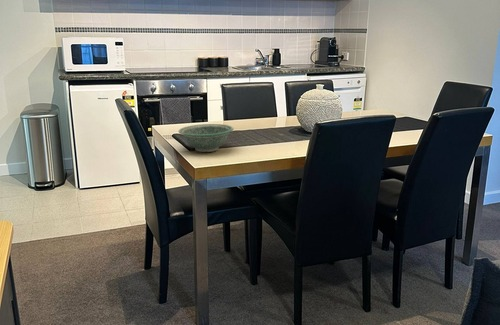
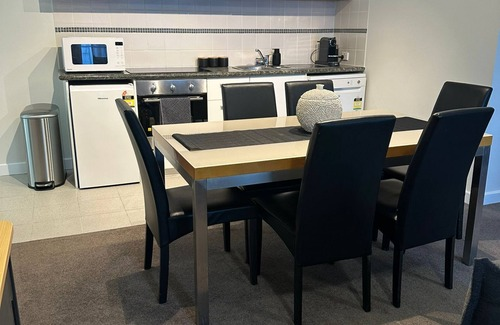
- bowl [178,123,234,153]
